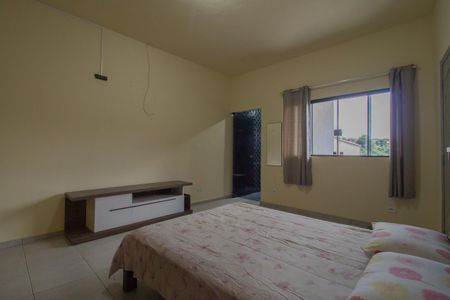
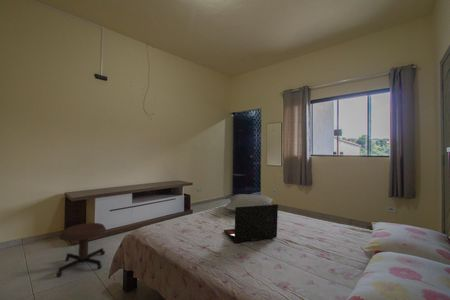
+ laptop [223,204,279,243]
+ stool [55,222,107,278]
+ pillow [223,193,274,212]
